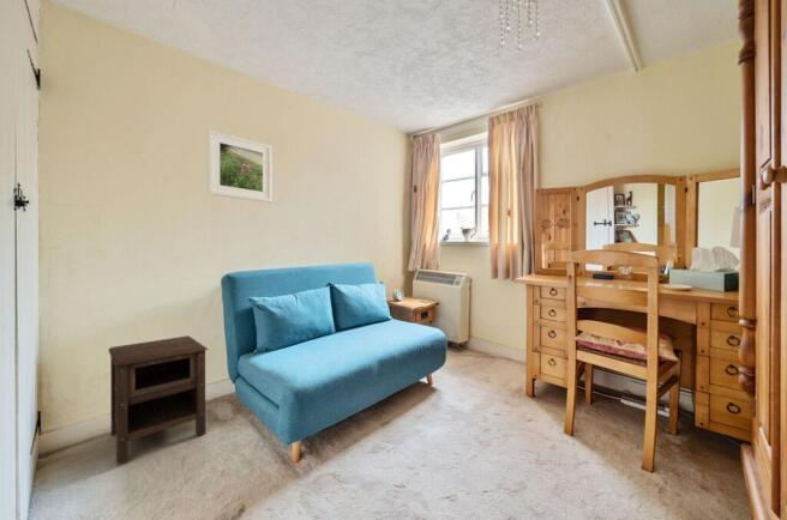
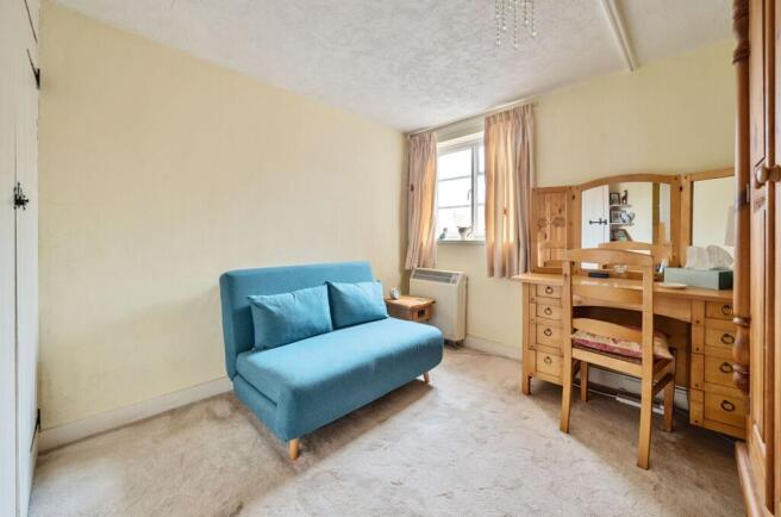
- nightstand [107,334,209,465]
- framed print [206,128,274,204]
